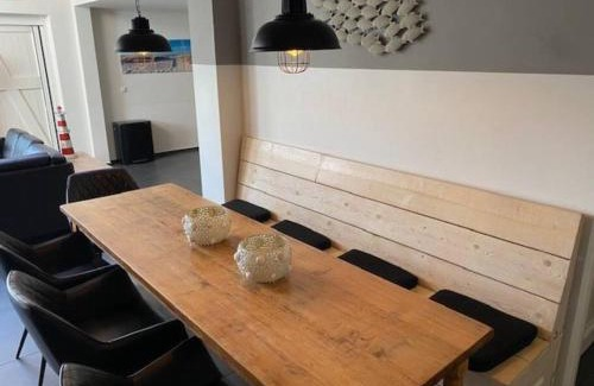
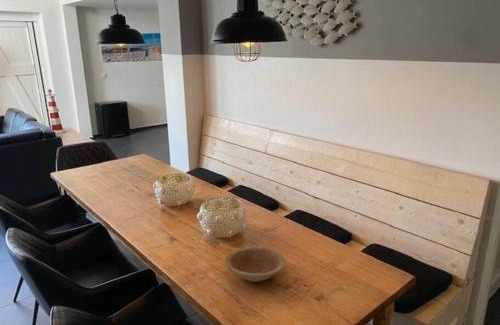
+ bowl [224,246,287,283]
